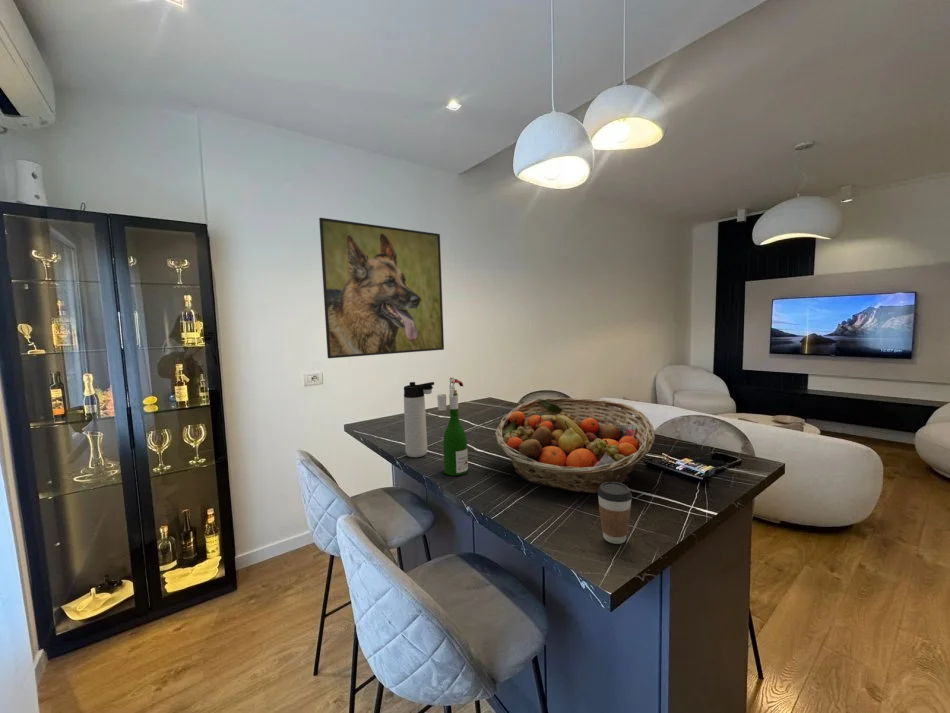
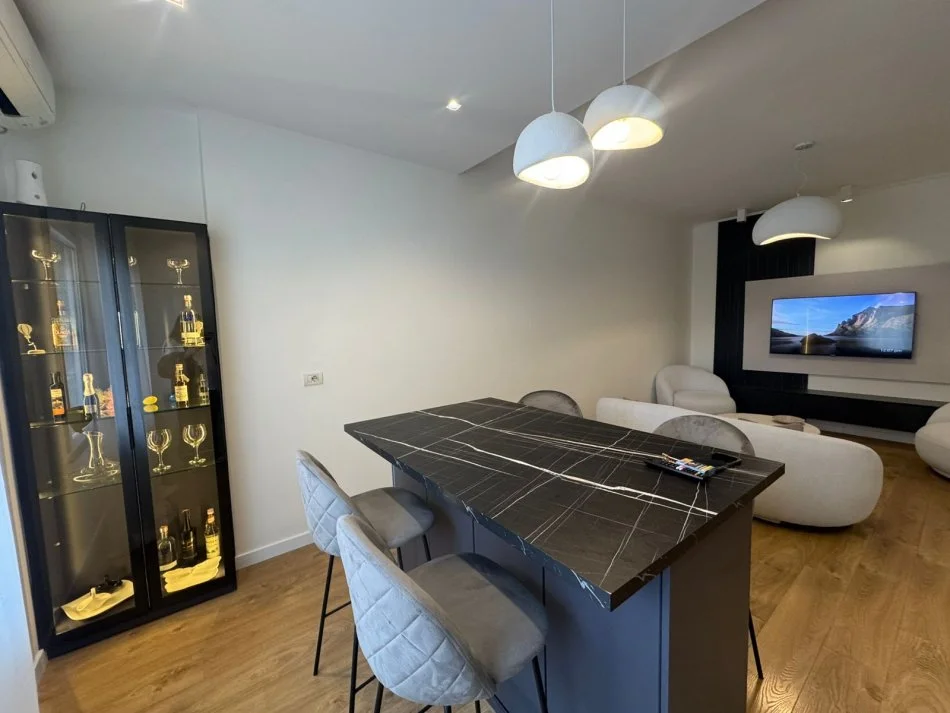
- thermos bottle [403,381,435,458]
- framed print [318,217,445,359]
- coffee cup [596,482,633,545]
- wine bottle [436,377,469,476]
- fruit basket [494,397,656,494]
